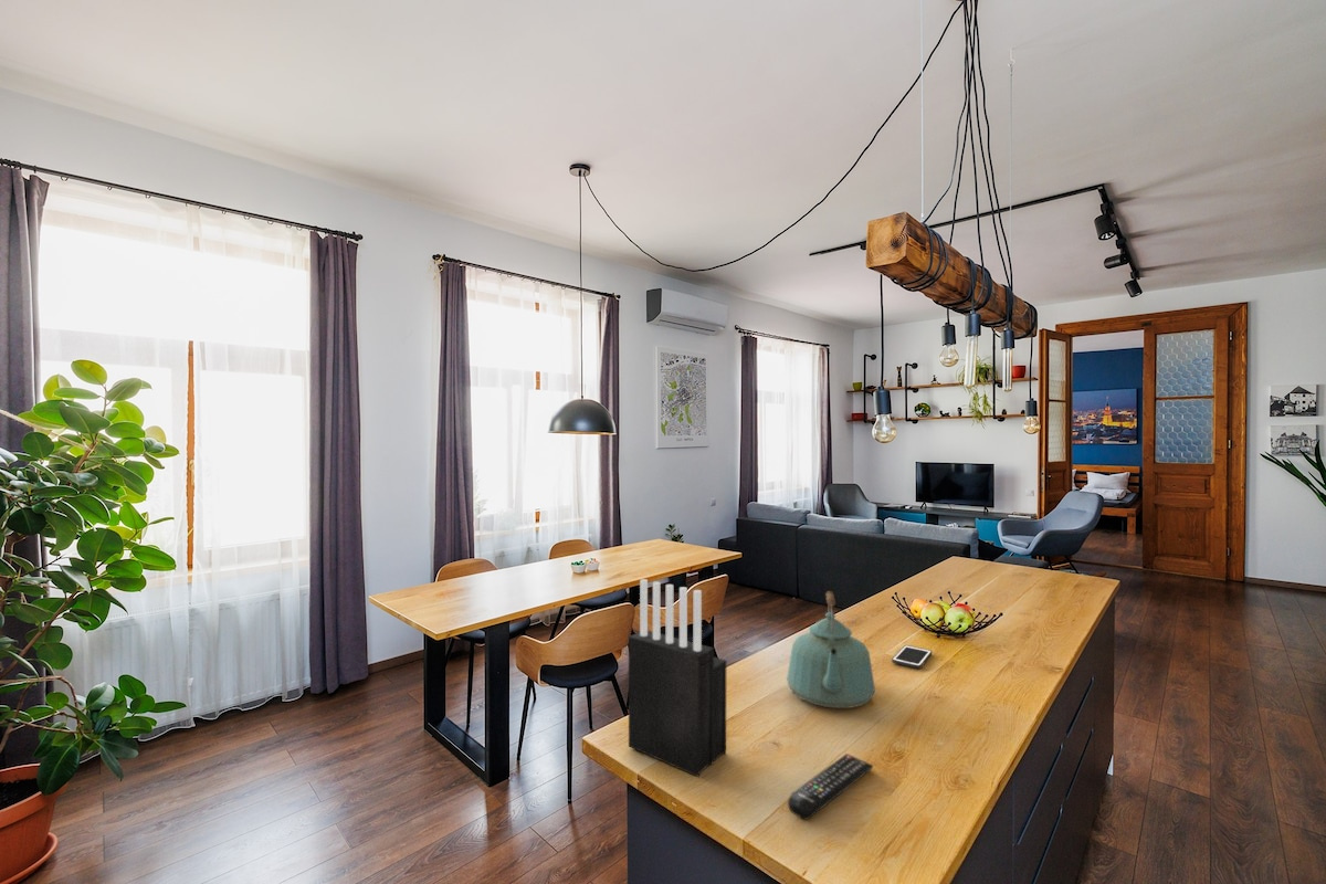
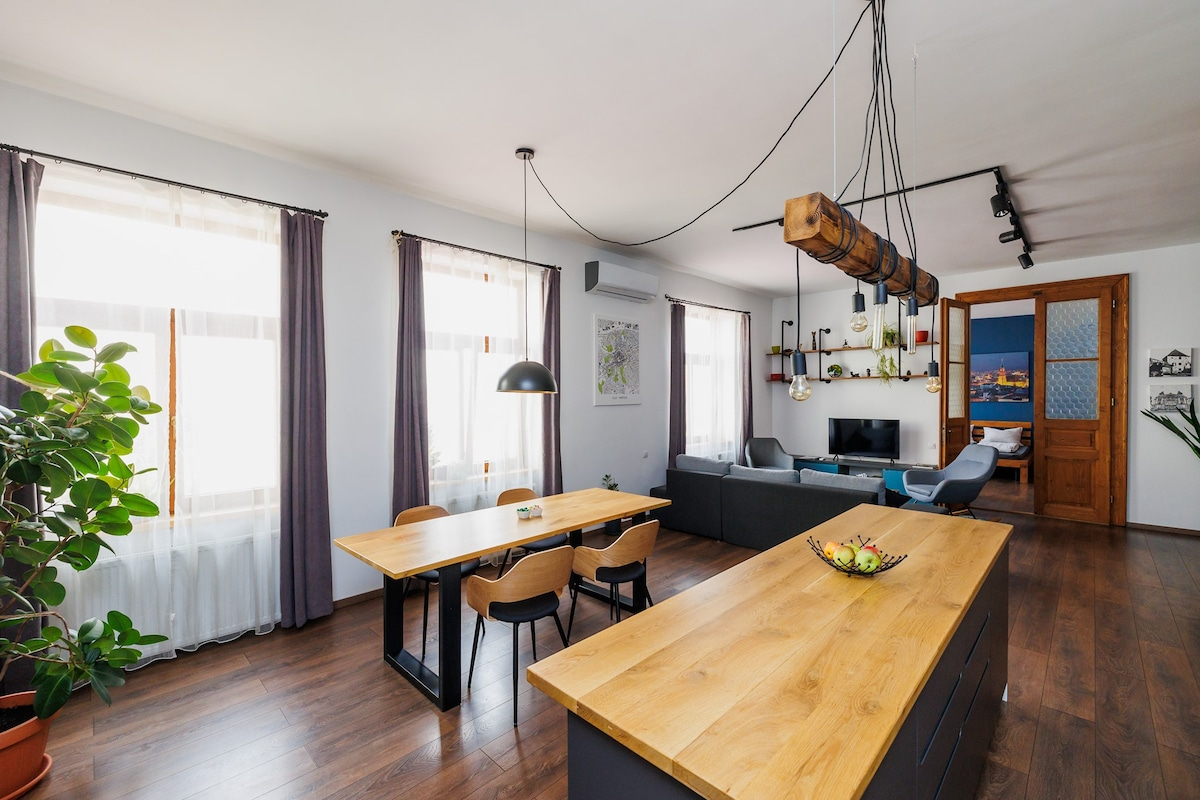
- cell phone [891,644,933,670]
- kettle [786,590,876,709]
- knife block [628,578,727,778]
- remote control [787,753,874,821]
